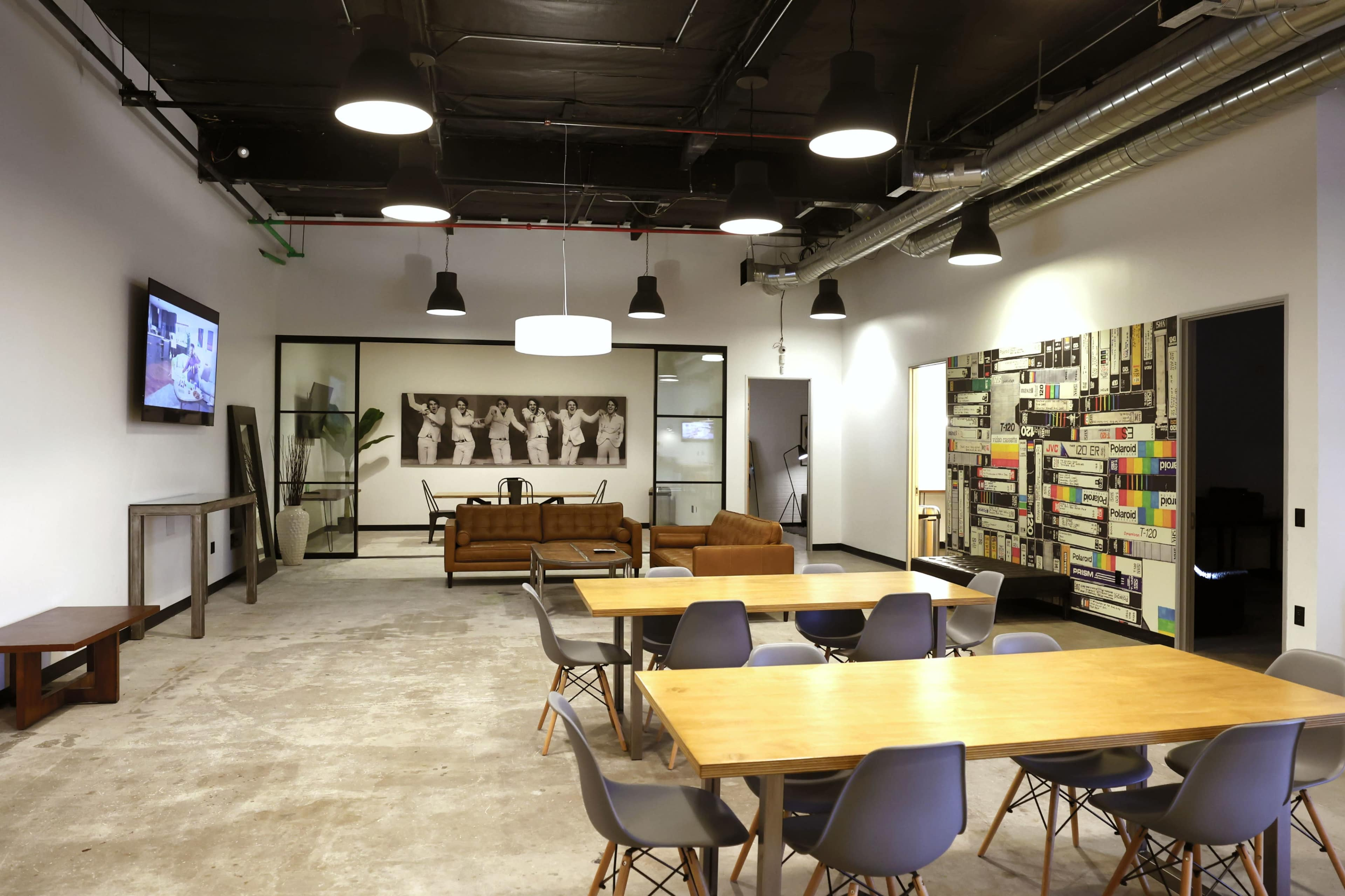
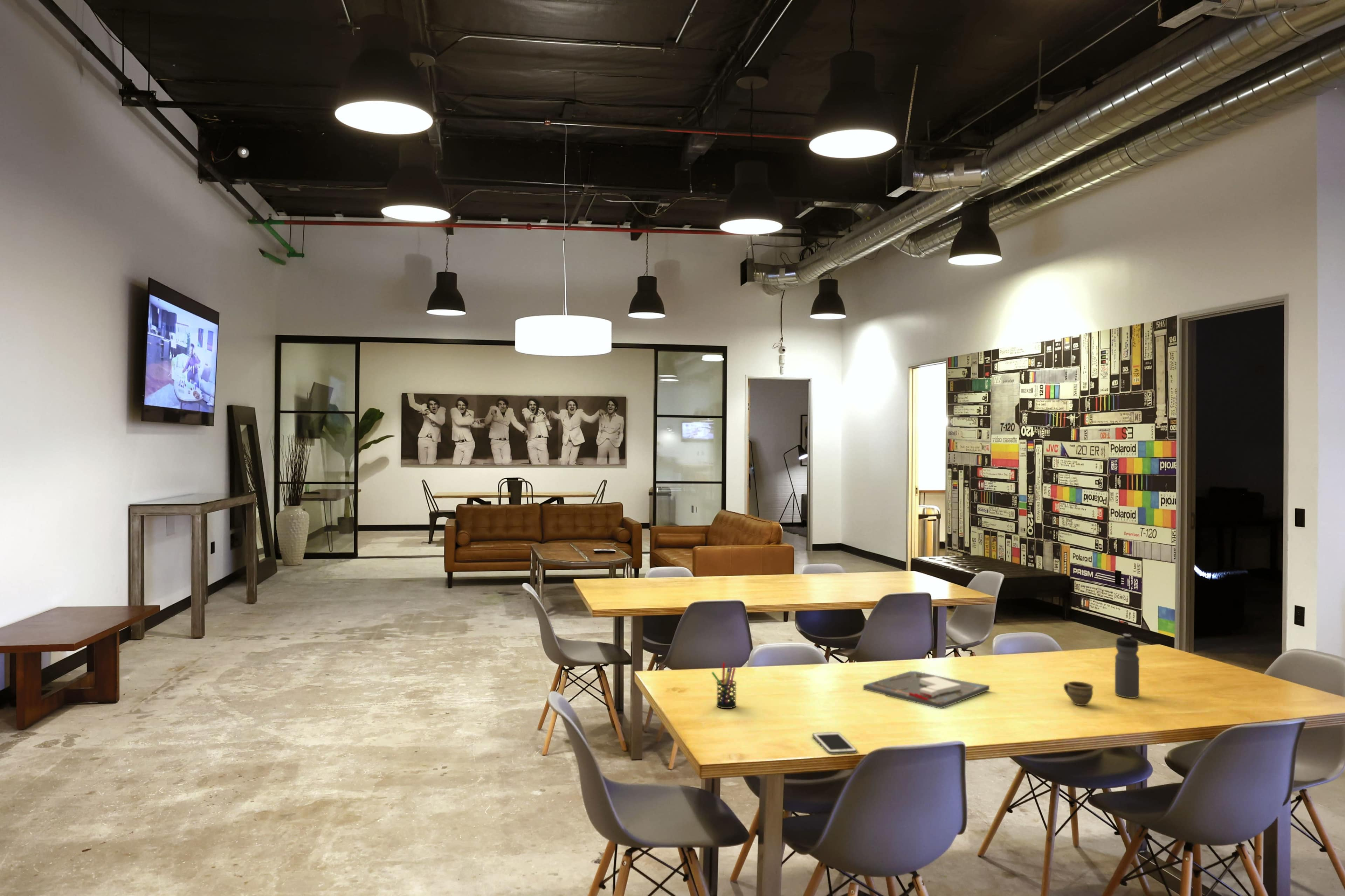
+ cup [1063,681,1094,706]
+ cell phone [812,731,857,755]
+ board game [863,671,990,709]
+ pen holder [711,662,737,709]
+ water bottle [1115,634,1140,699]
